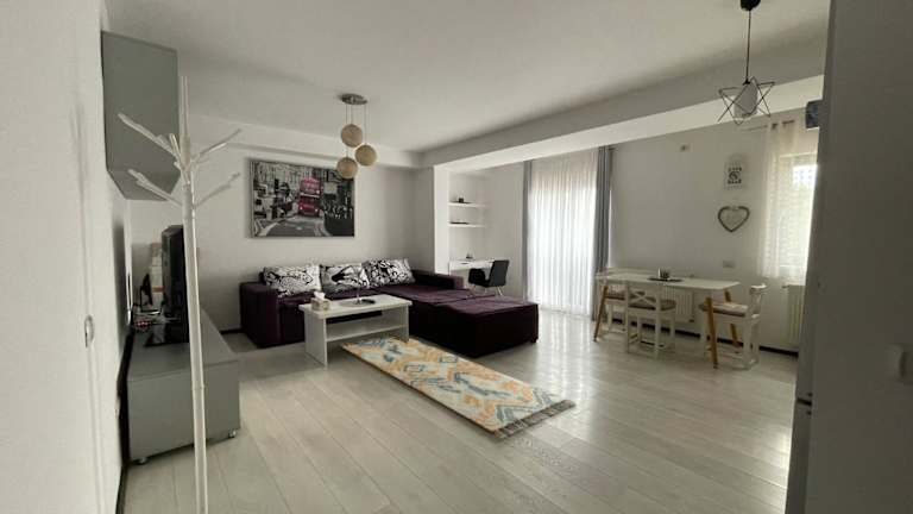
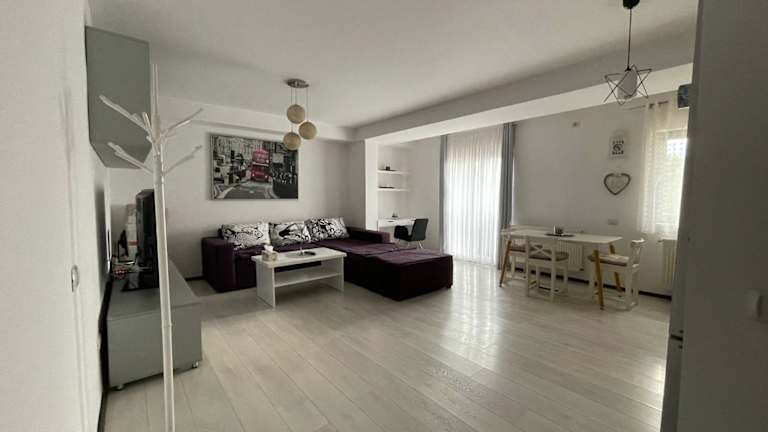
- rug [339,336,578,440]
